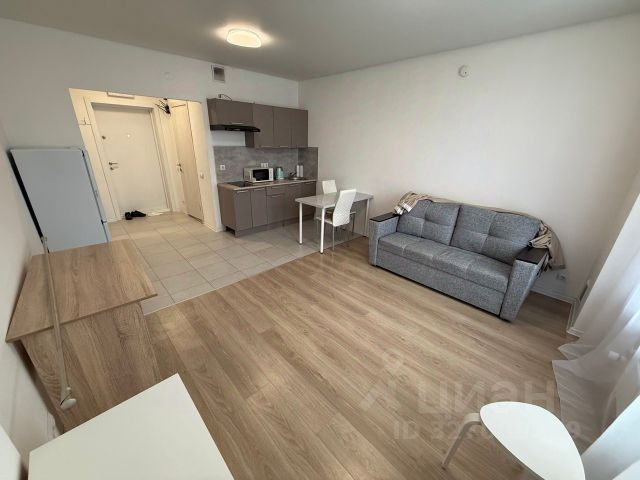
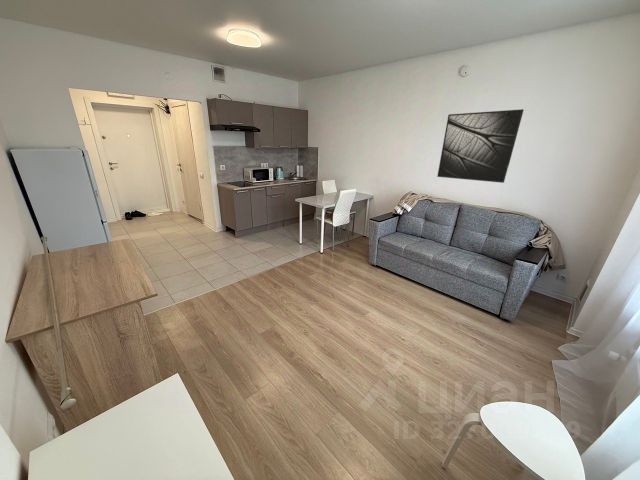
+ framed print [436,108,525,184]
